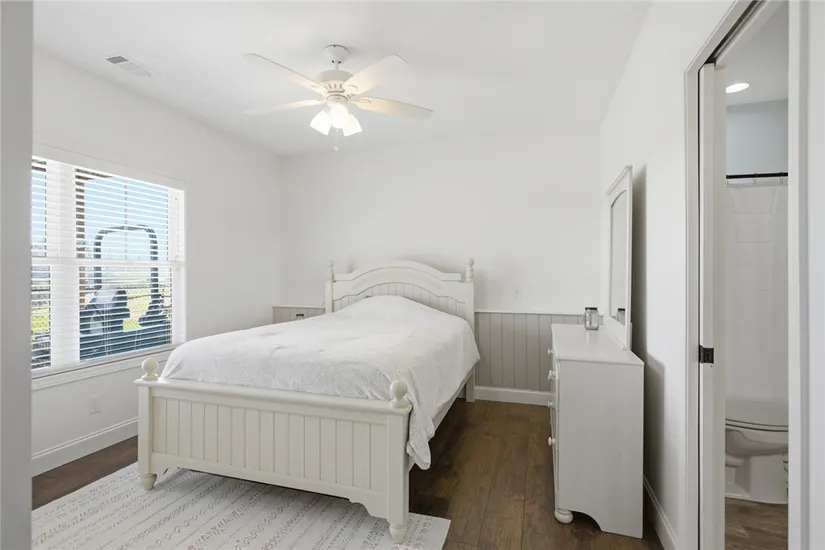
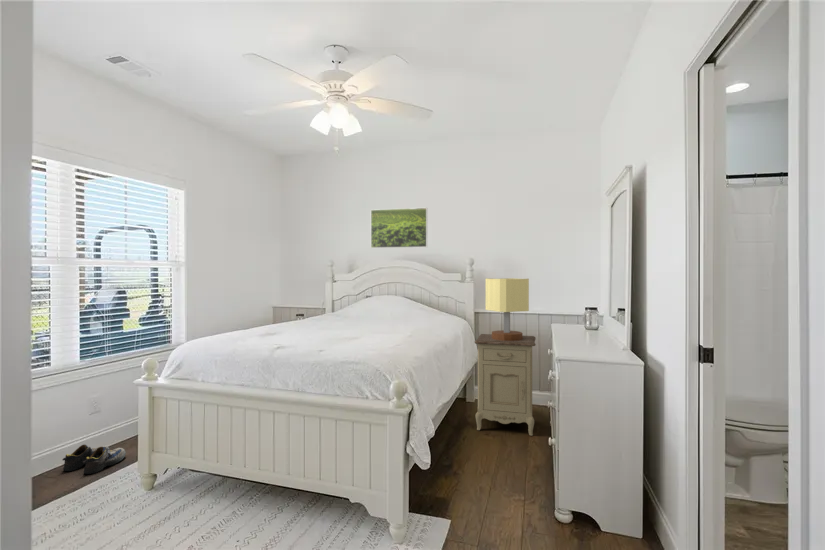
+ nightstand [474,333,537,437]
+ shoe [62,444,127,475]
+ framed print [370,207,428,249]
+ table lamp [485,277,530,341]
